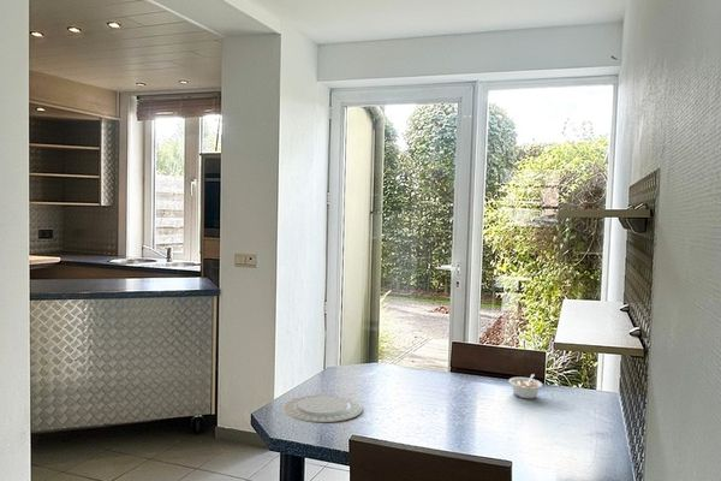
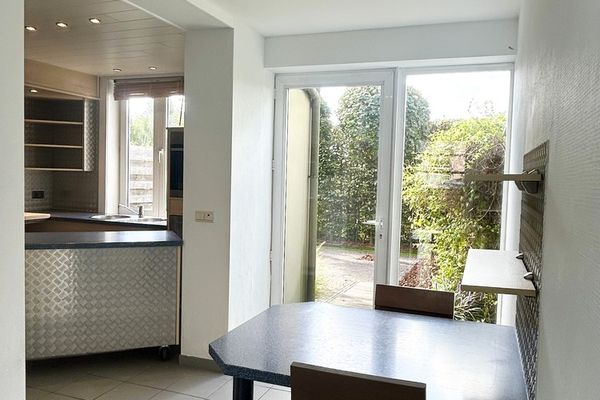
- chinaware [281,394,363,423]
- legume [507,373,543,399]
